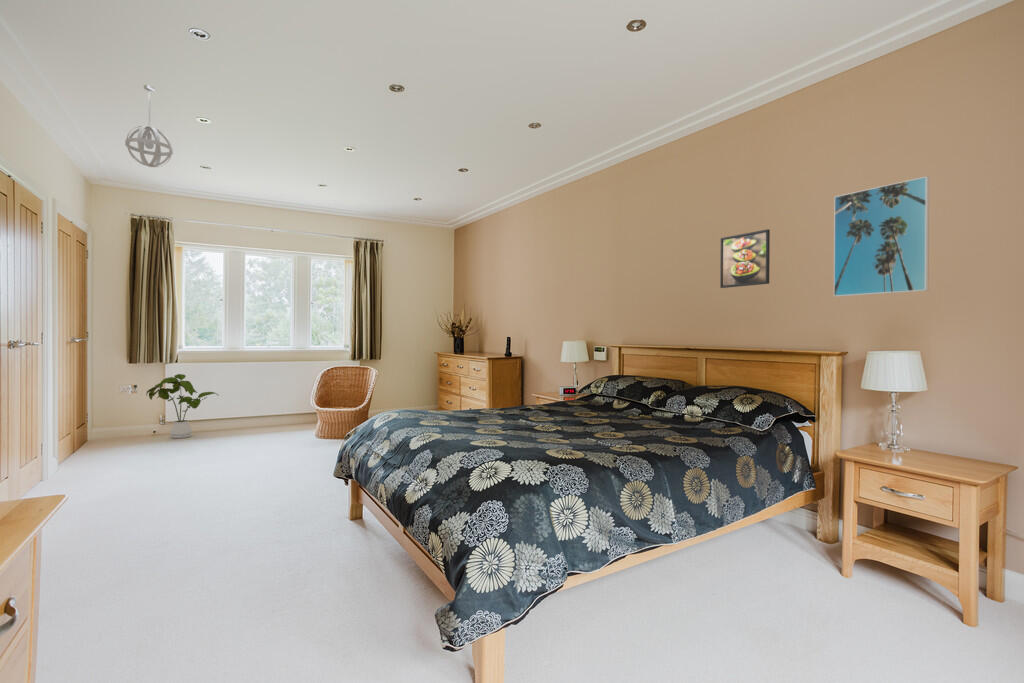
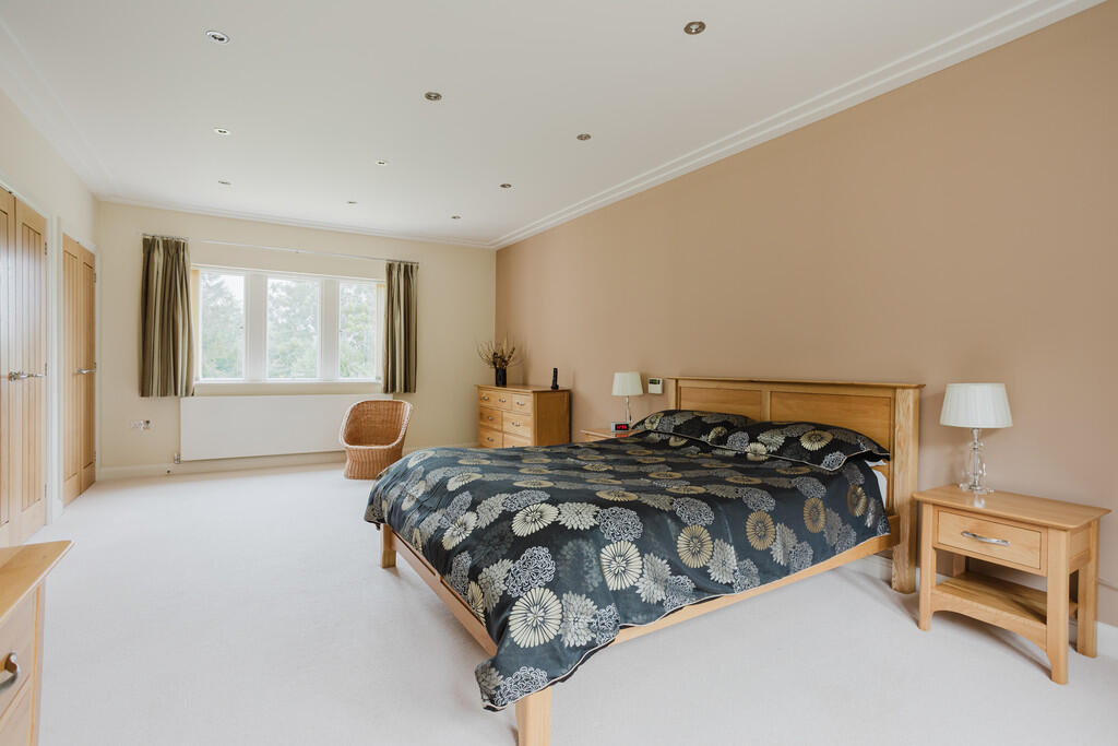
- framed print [719,228,771,289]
- pendant light [124,84,174,168]
- house plant [145,373,220,439]
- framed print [833,175,930,297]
